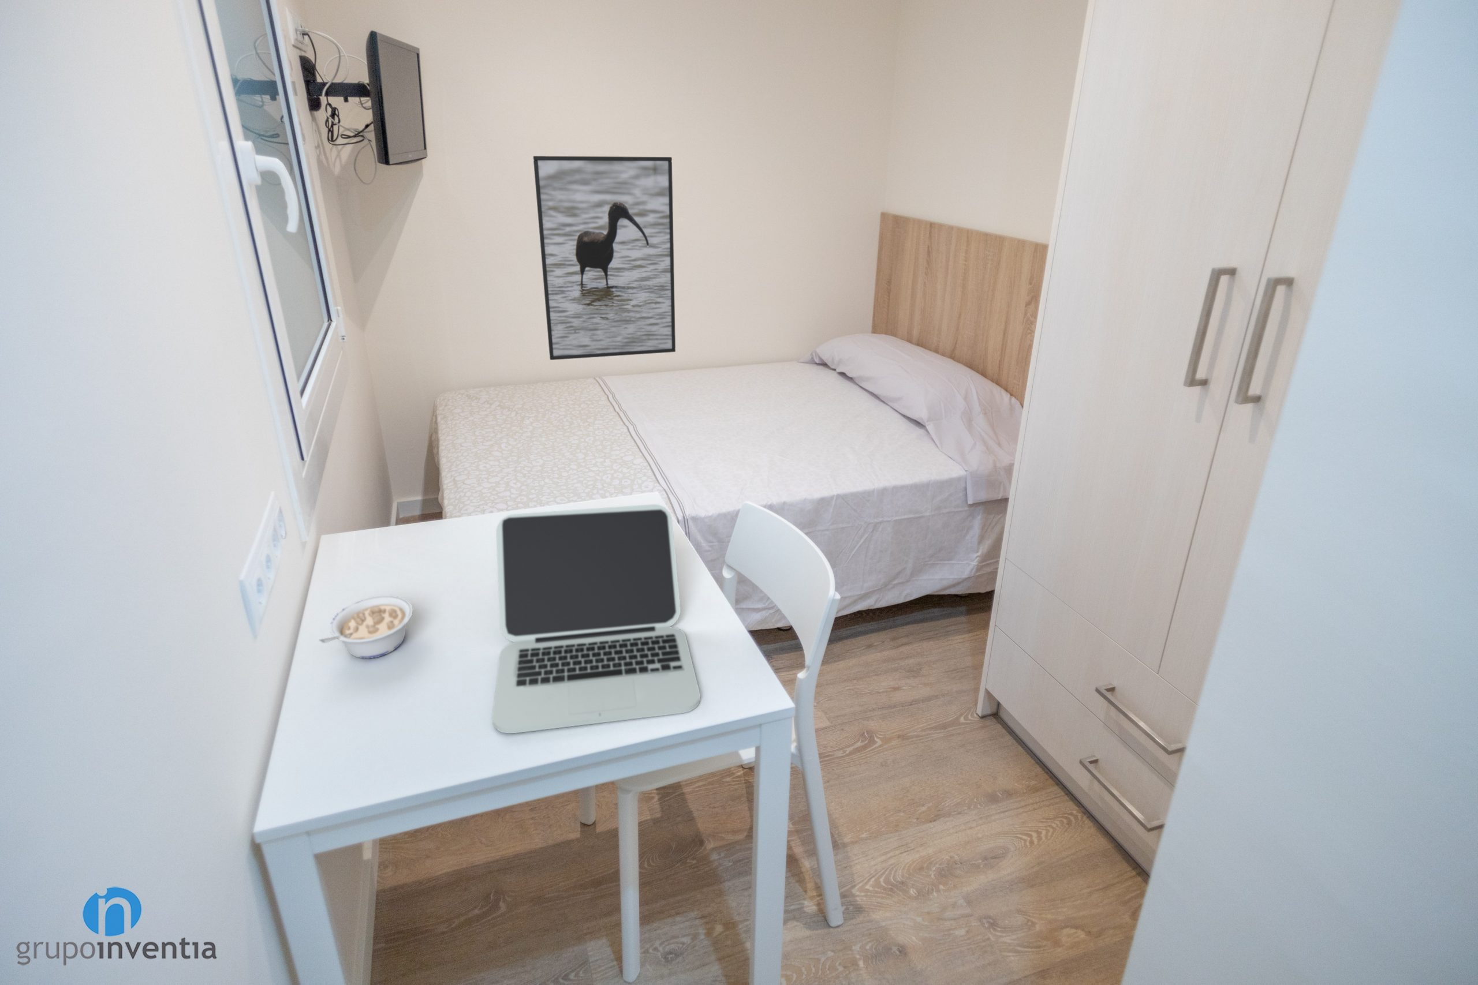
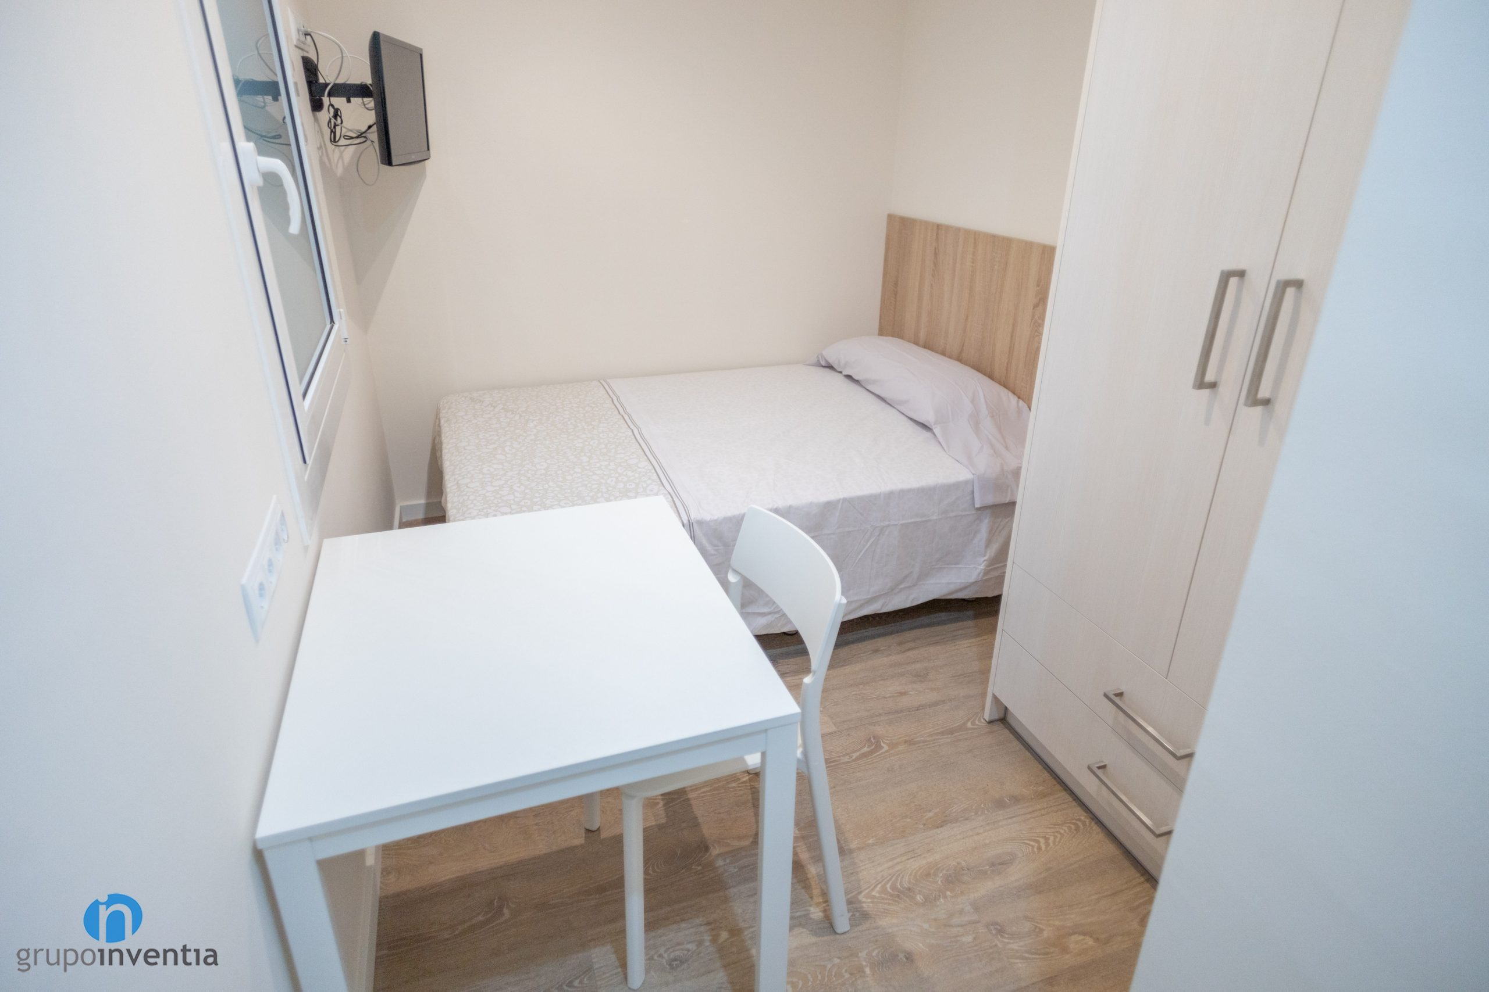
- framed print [532,155,676,361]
- legume [318,595,413,660]
- laptop [492,503,701,734]
